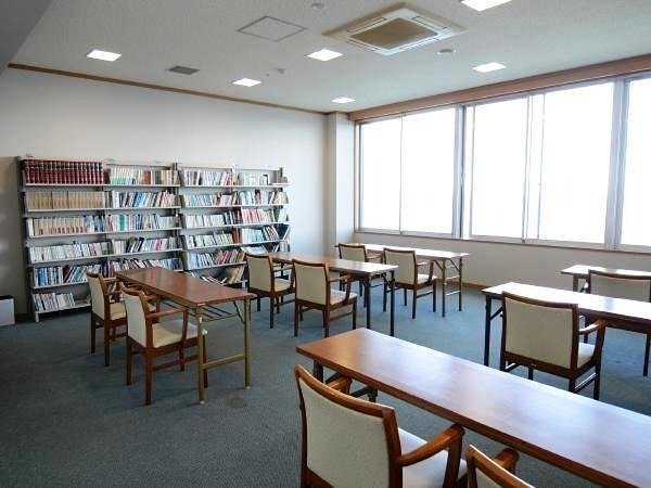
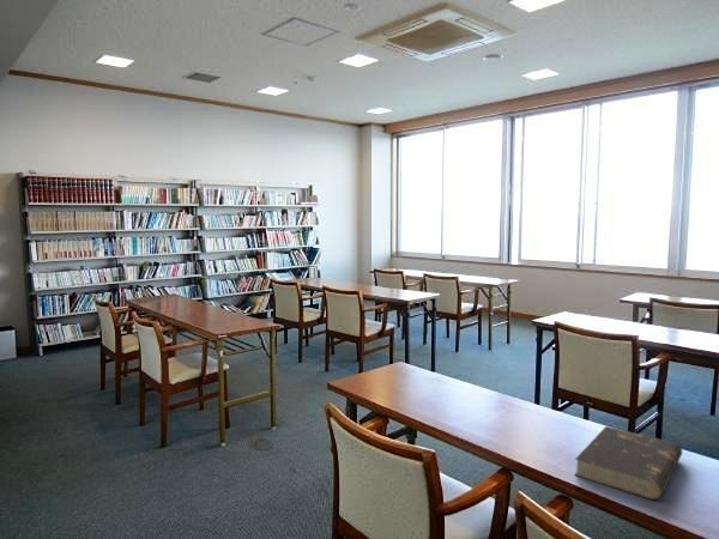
+ book [573,425,683,501]
